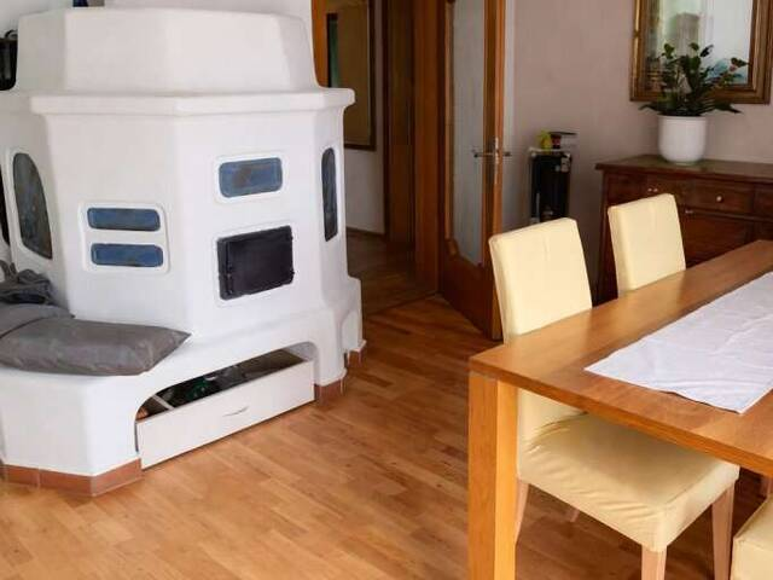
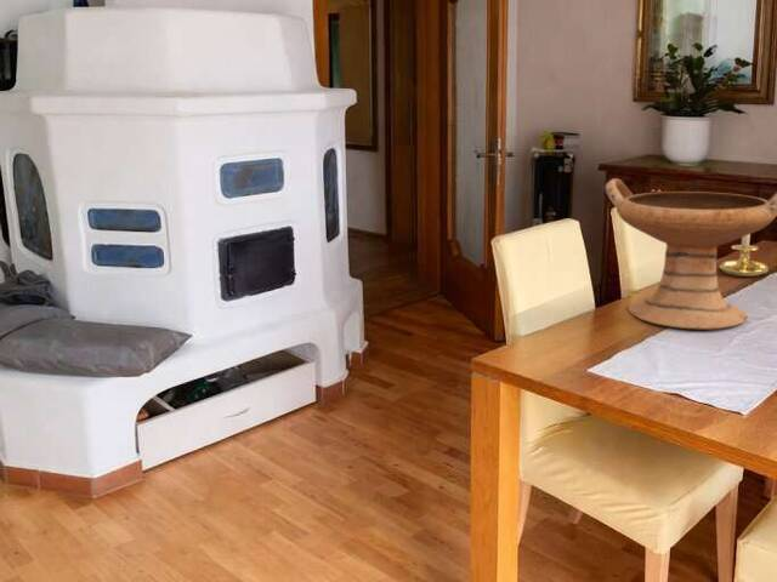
+ decorative bowl [605,177,777,330]
+ candle holder [718,234,770,278]
